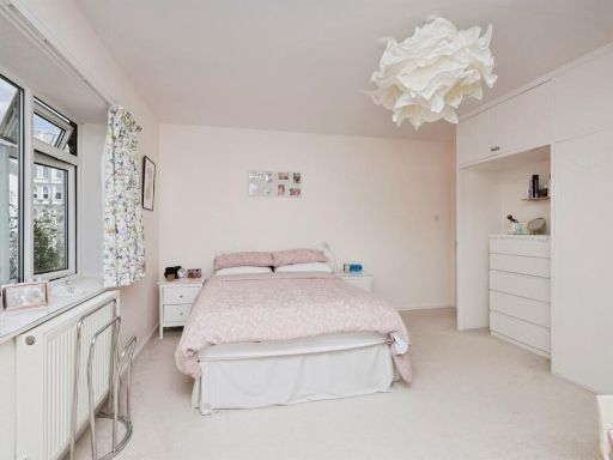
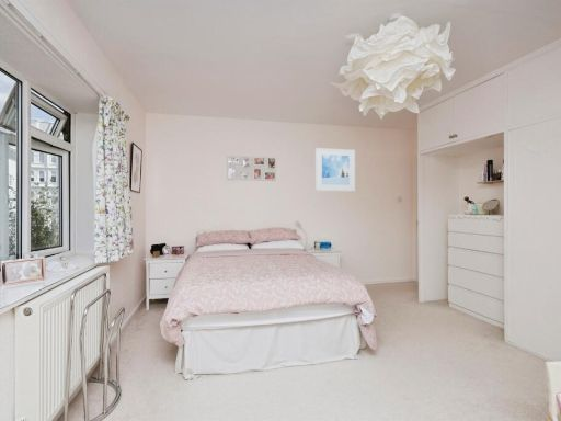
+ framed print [314,147,356,192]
